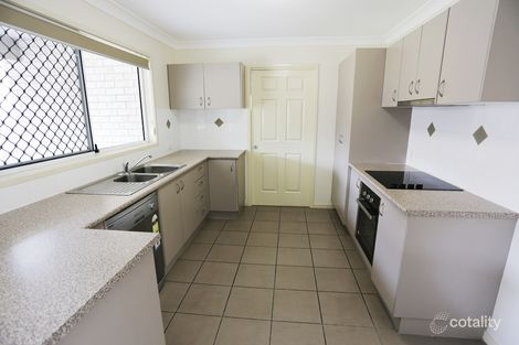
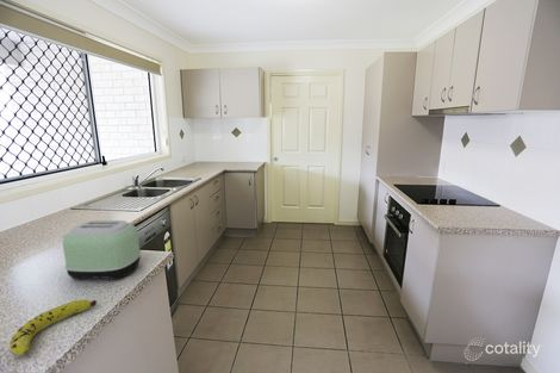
+ toaster [60,219,142,280]
+ fruit [8,298,98,358]
